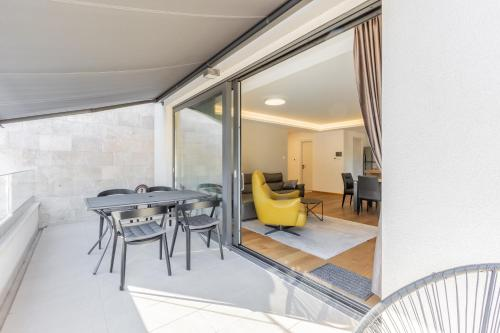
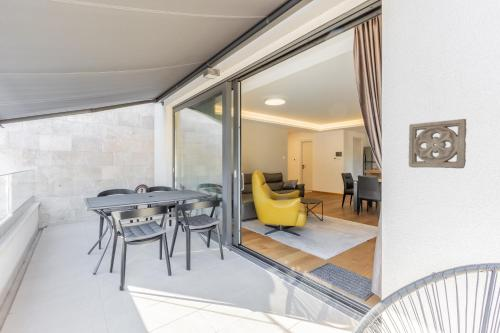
+ wall ornament [408,118,467,170]
